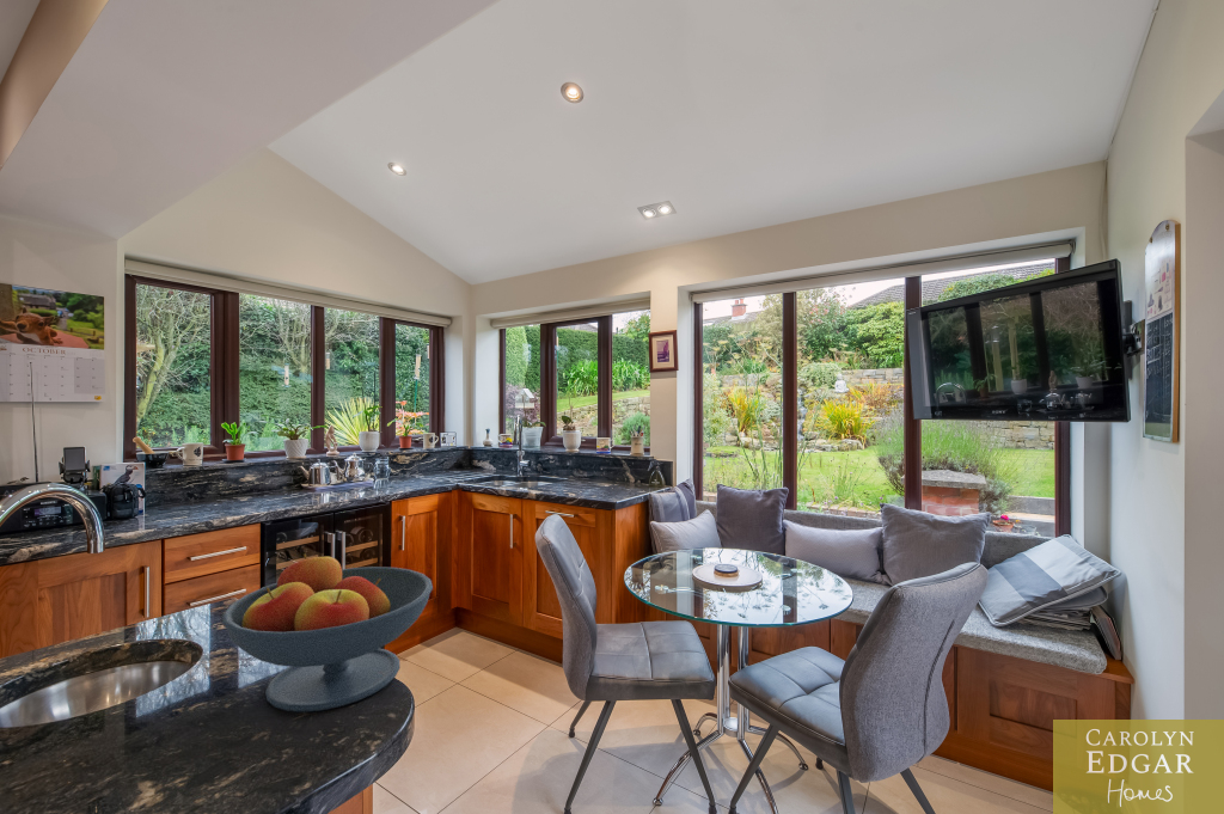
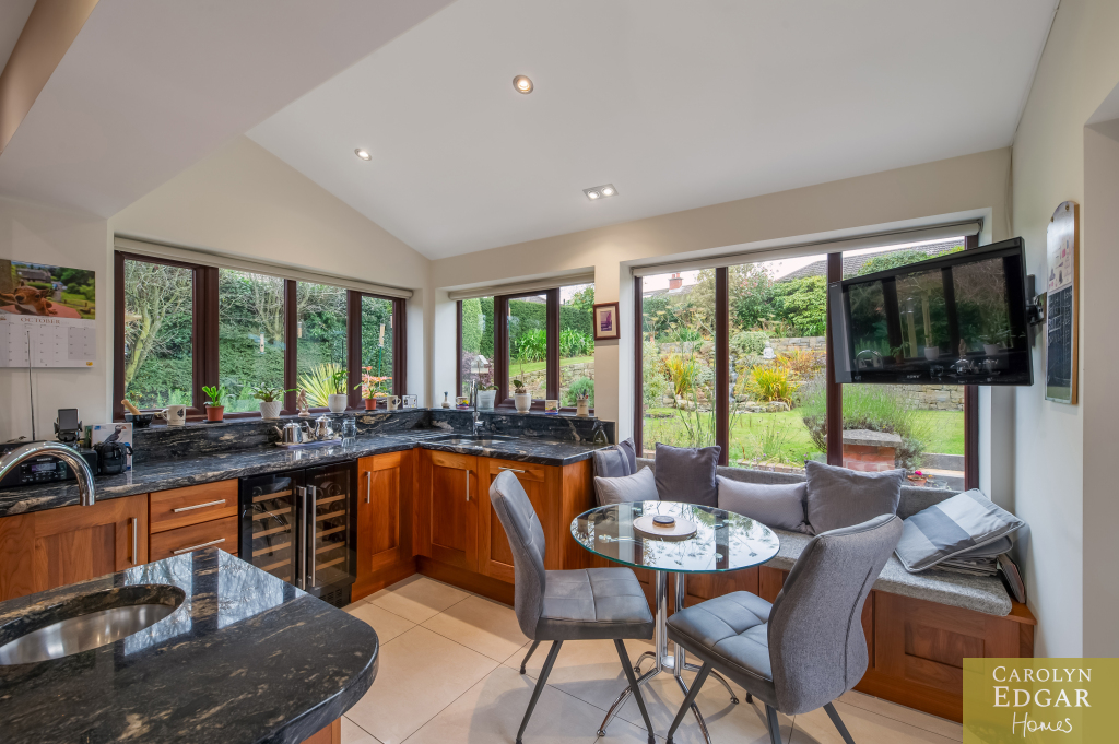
- fruit bowl [221,552,434,714]
